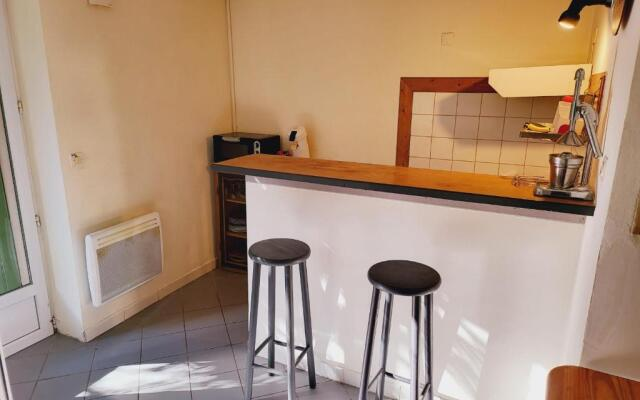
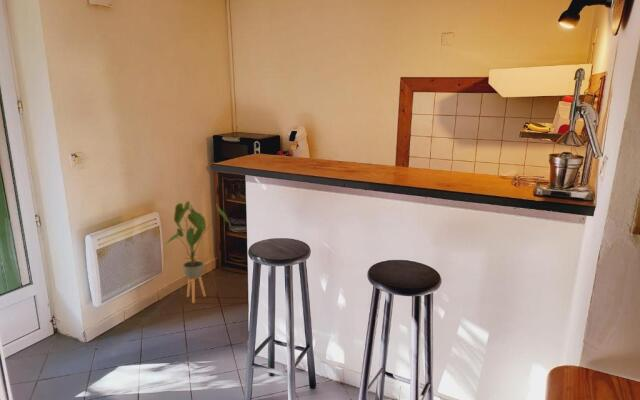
+ house plant [164,200,231,304]
